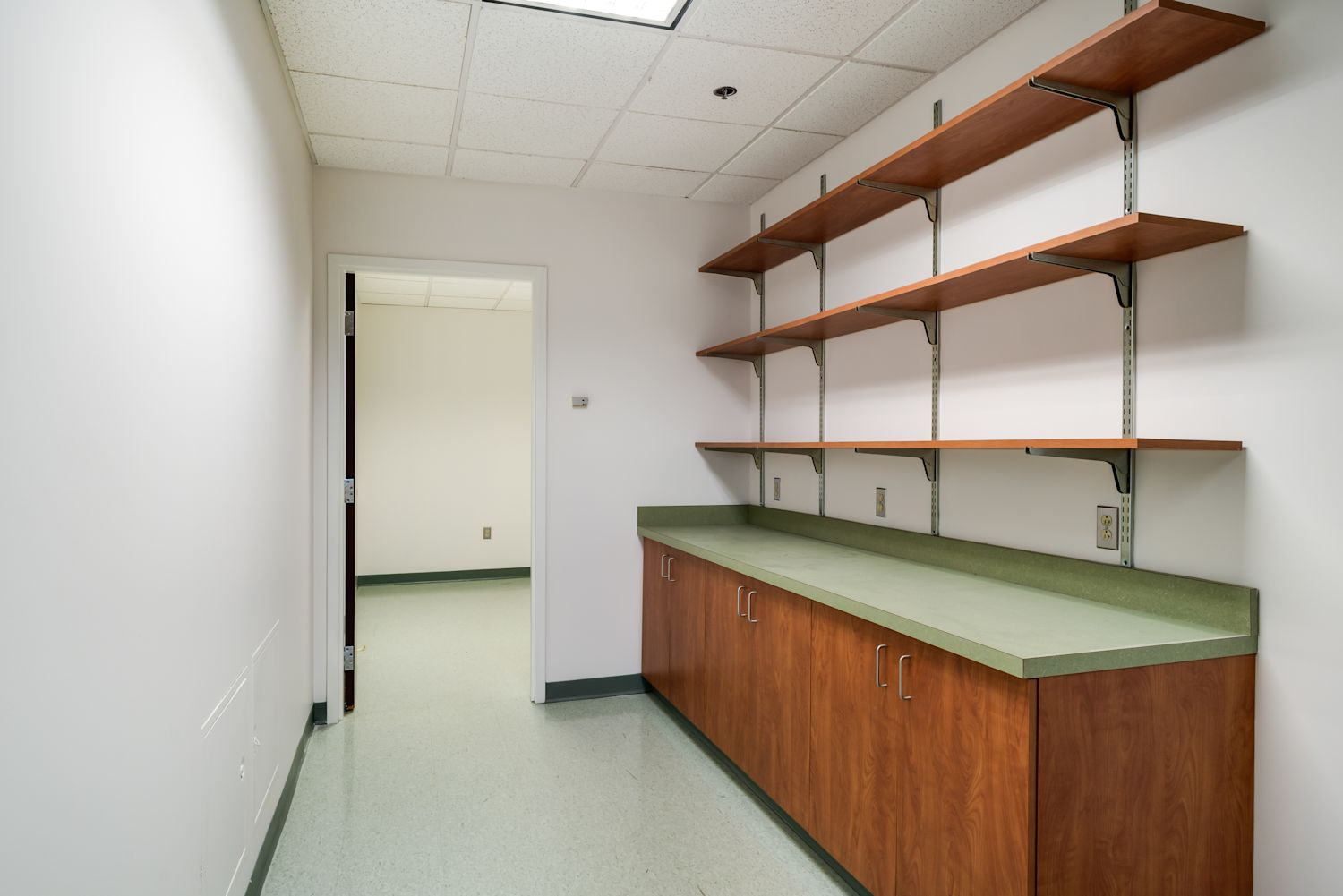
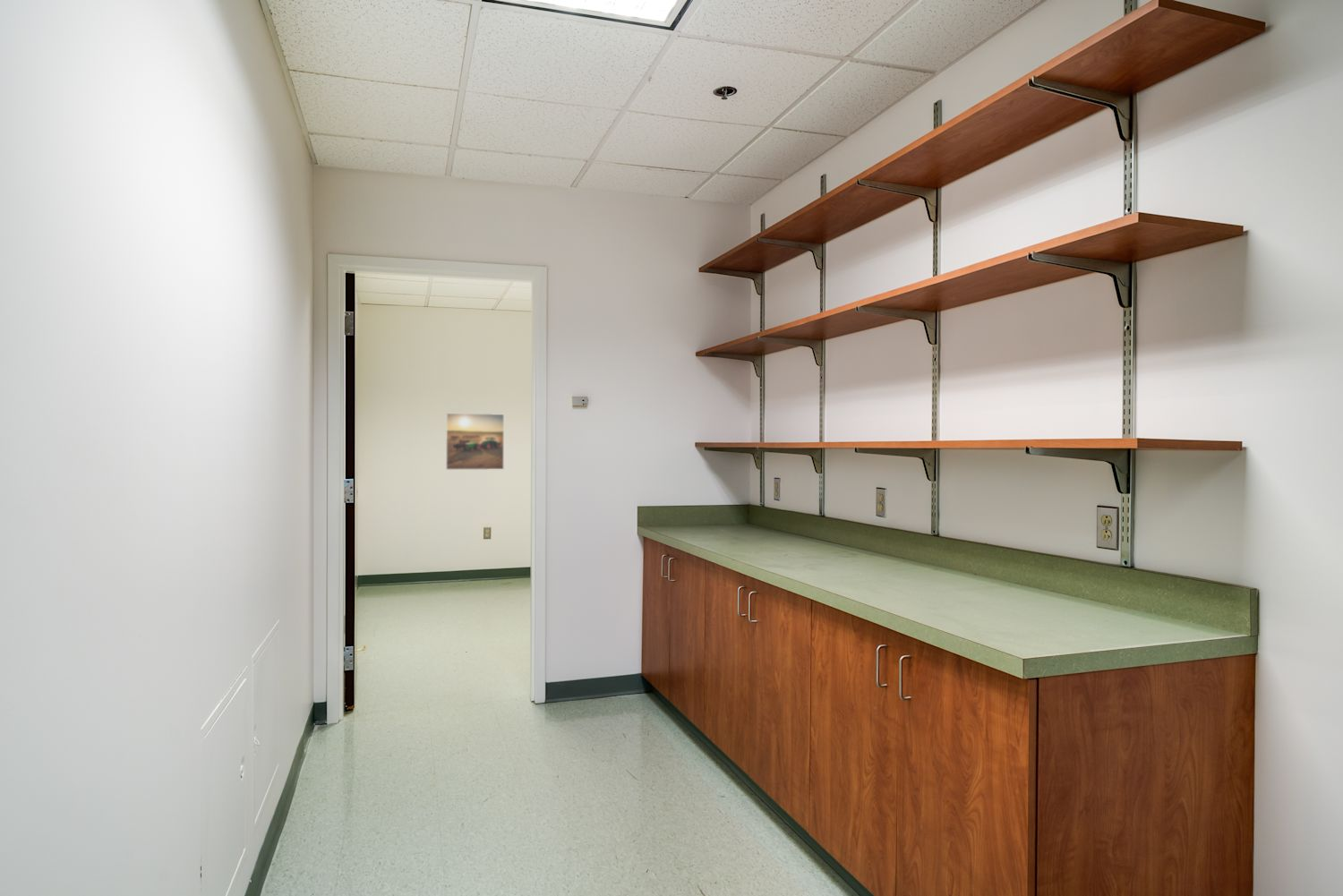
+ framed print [445,413,505,471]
